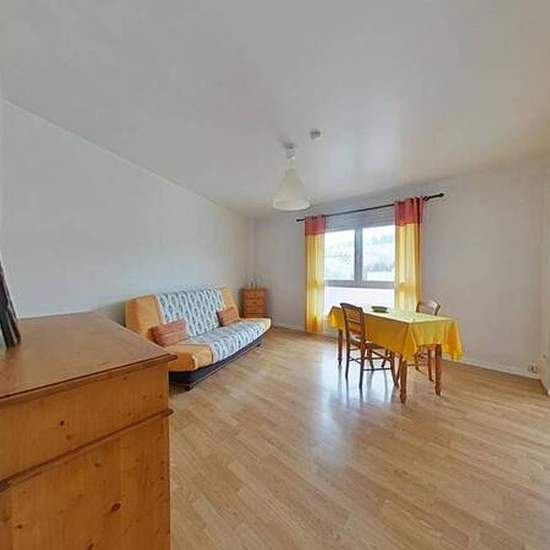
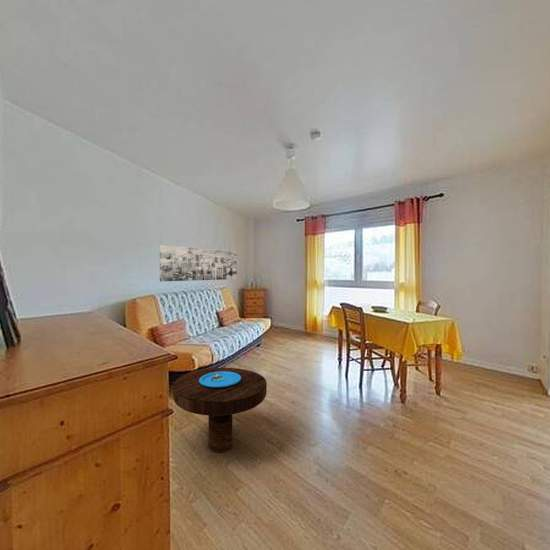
+ side table [172,367,268,453]
+ wall art [159,244,238,282]
